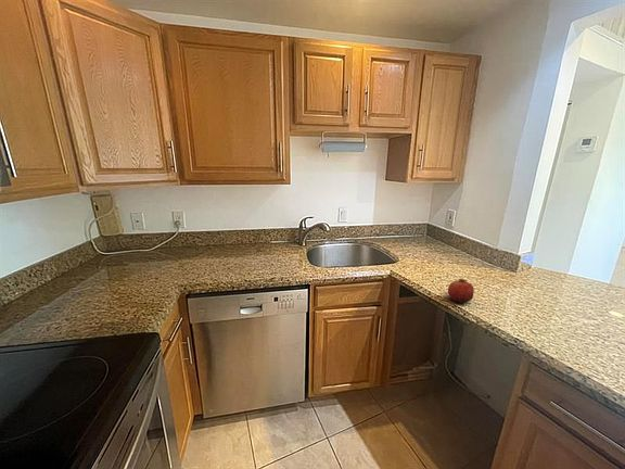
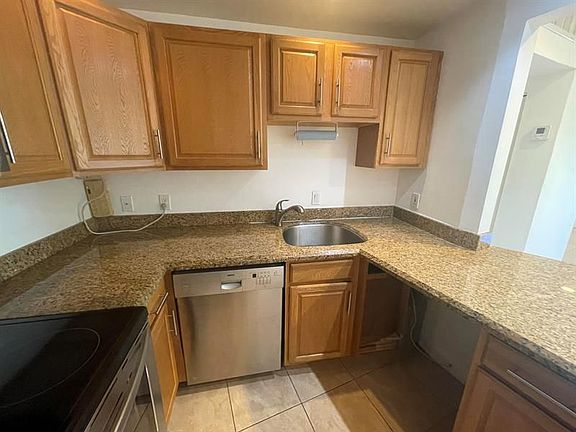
- fruit [447,278,475,303]
